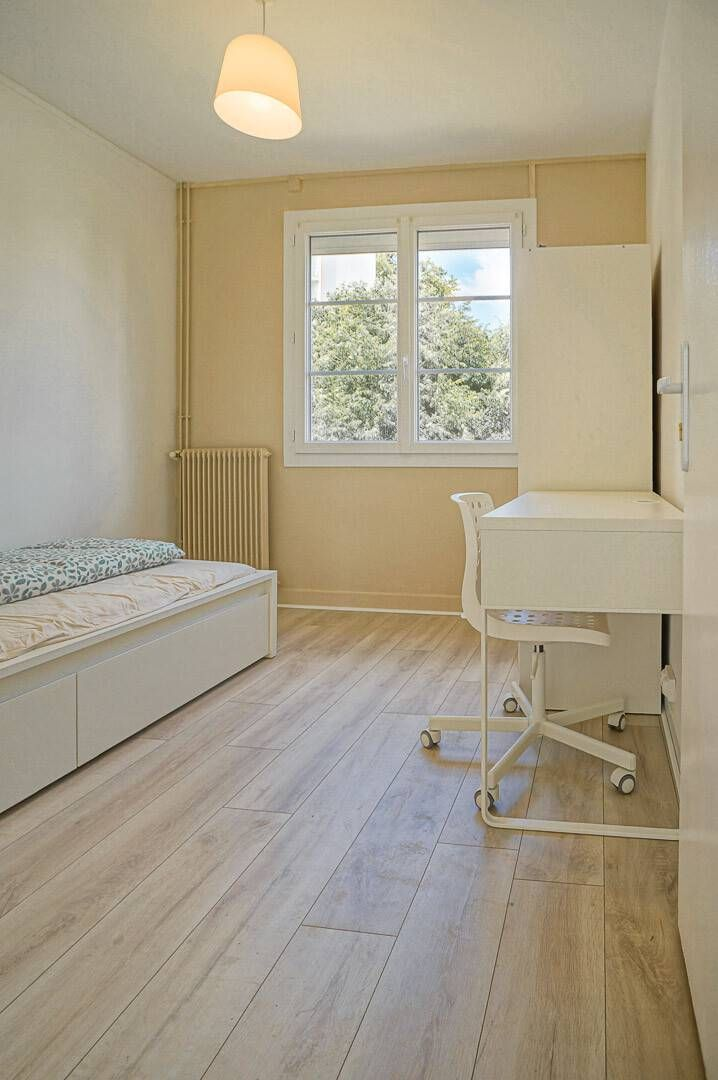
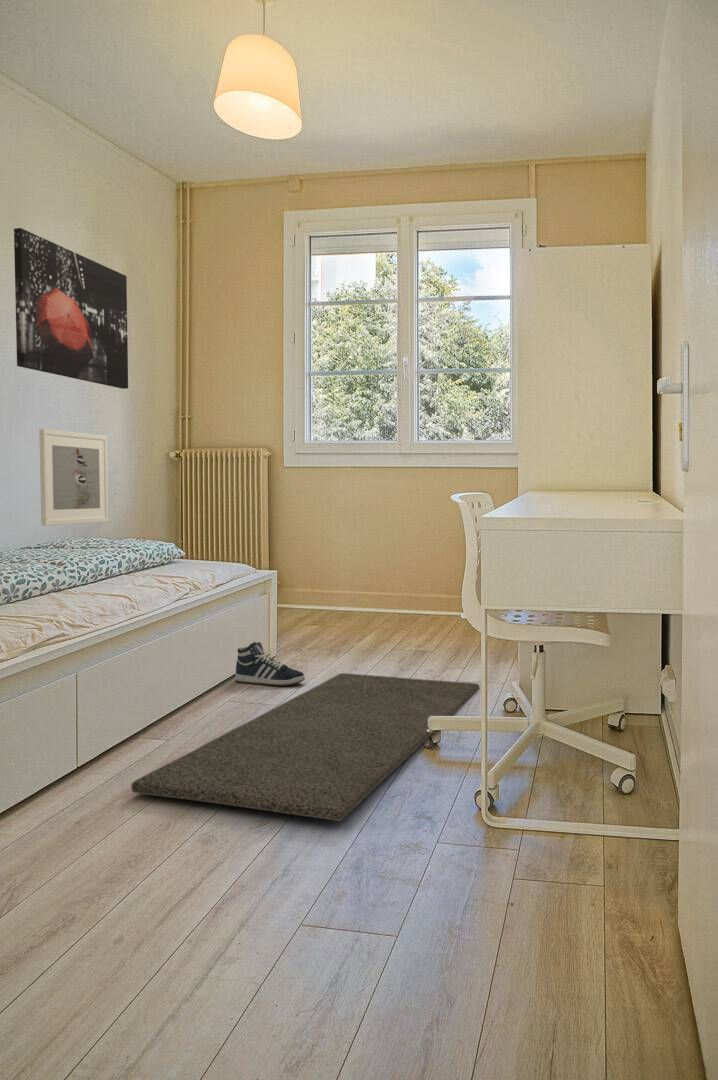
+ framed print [38,428,110,527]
+ wall art [13,227,129,390]
+ sneaker [234,641,306,687]
+ rug [130,672,480,822]
